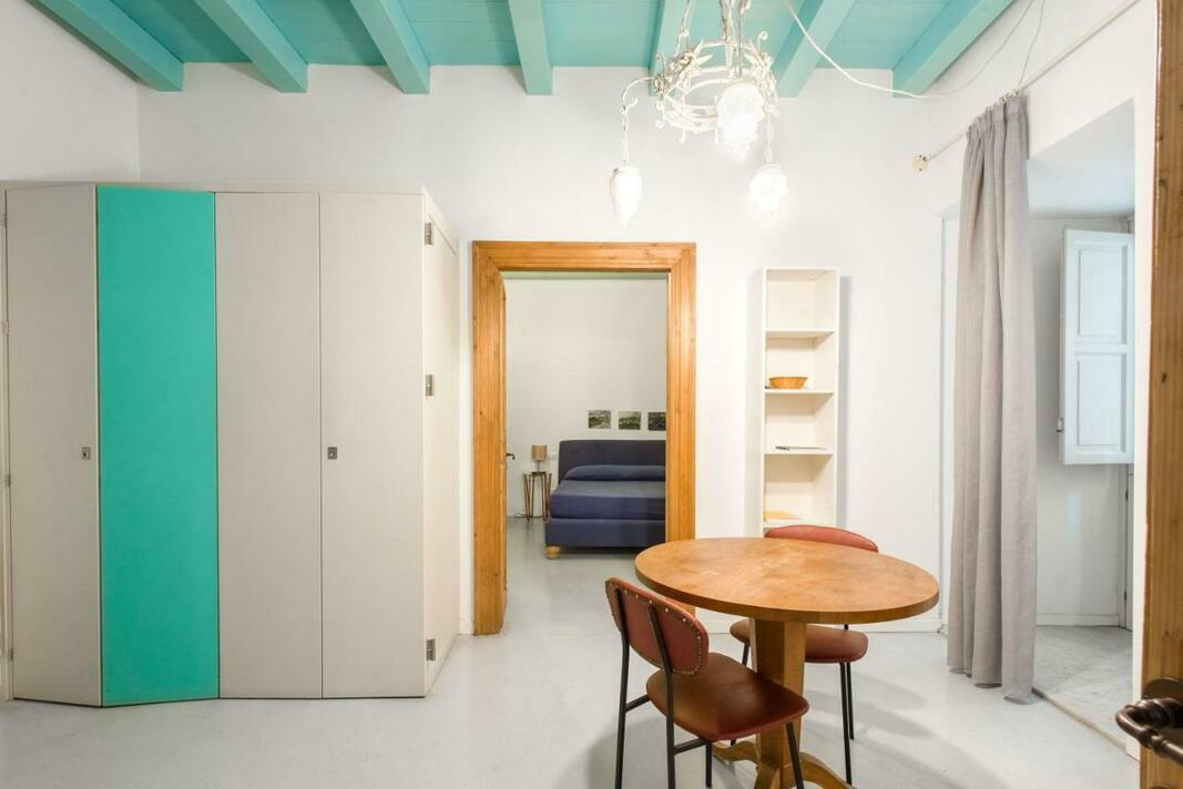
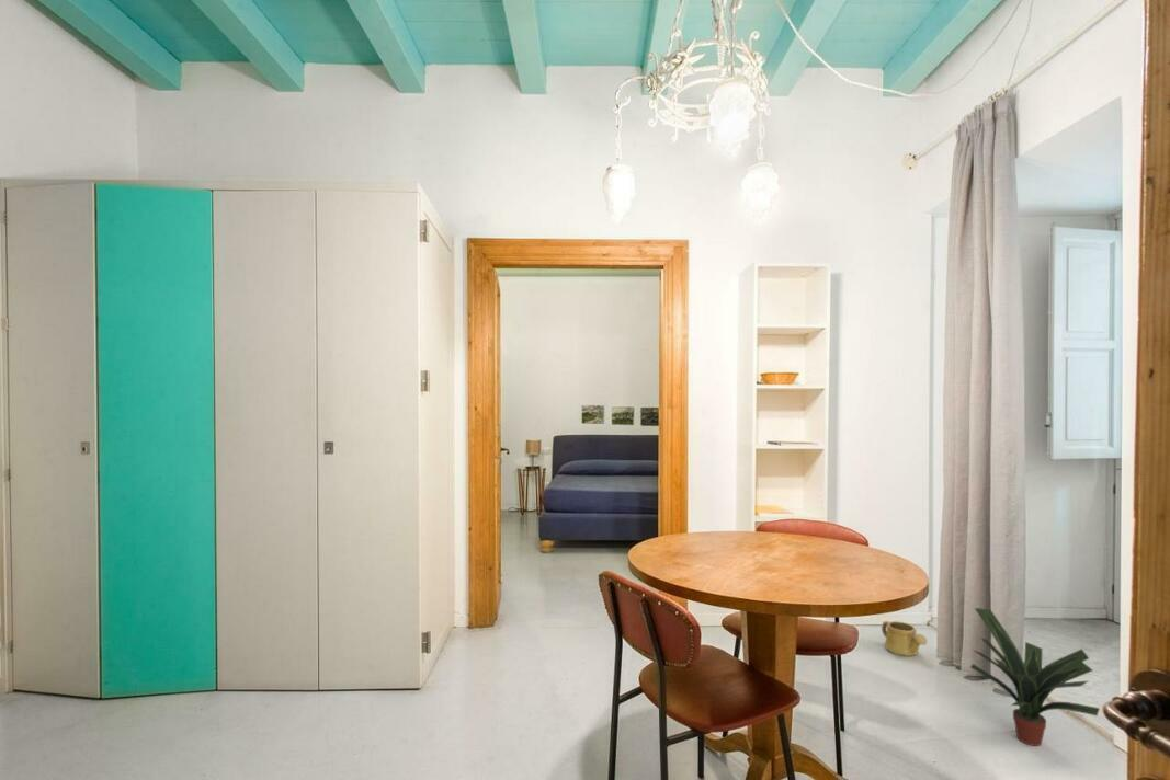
+ watering can [881,620,929,657]
+ potted plant [969,607,1101,747]
